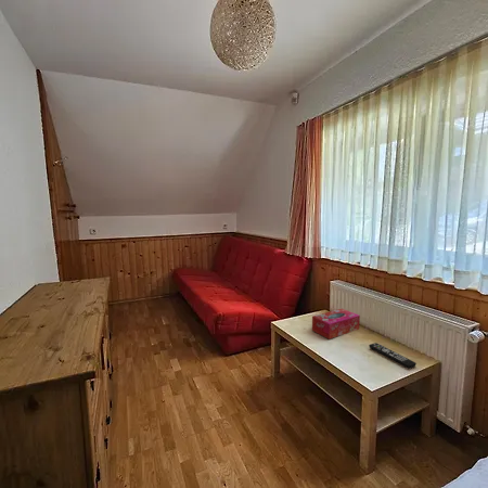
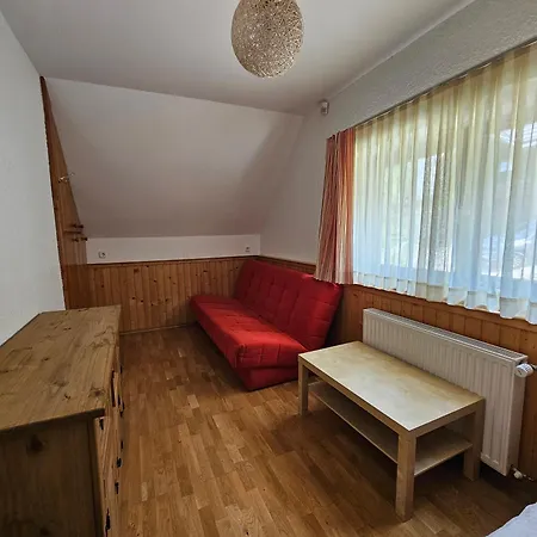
- tissue box [311,308,361,341]
- remote control [368,342,418,370]
